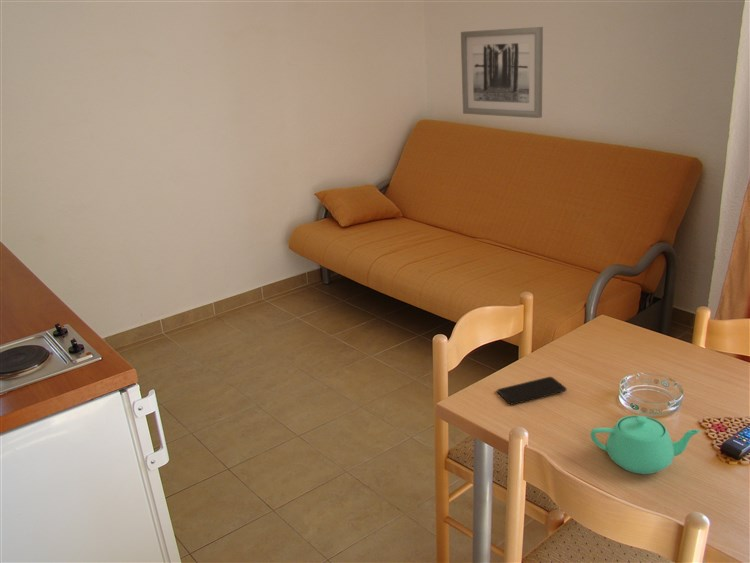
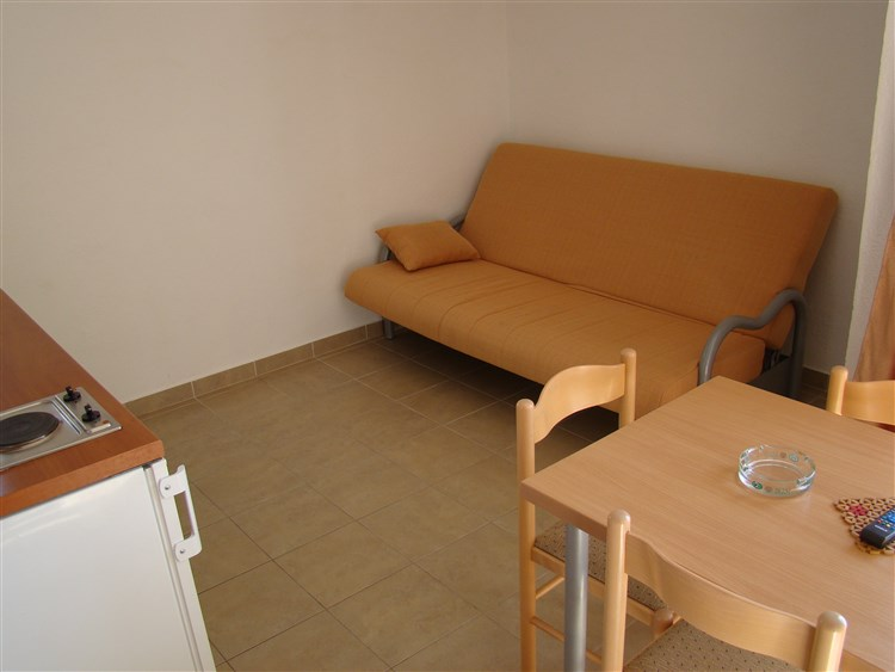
- teapot [589,414,702,475]
- smartphone [496,376,568,405]
- wall art [460,26,544,119]
